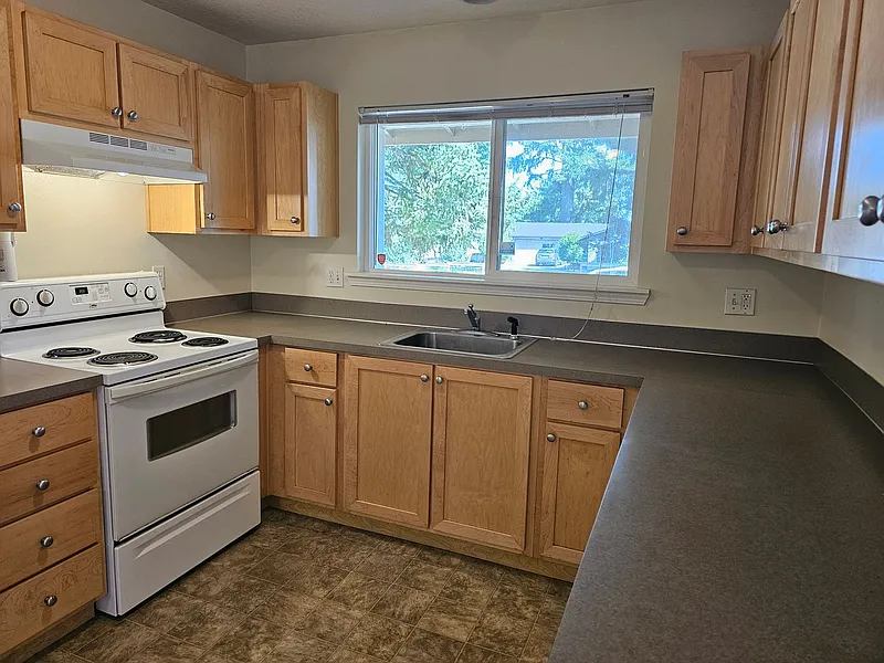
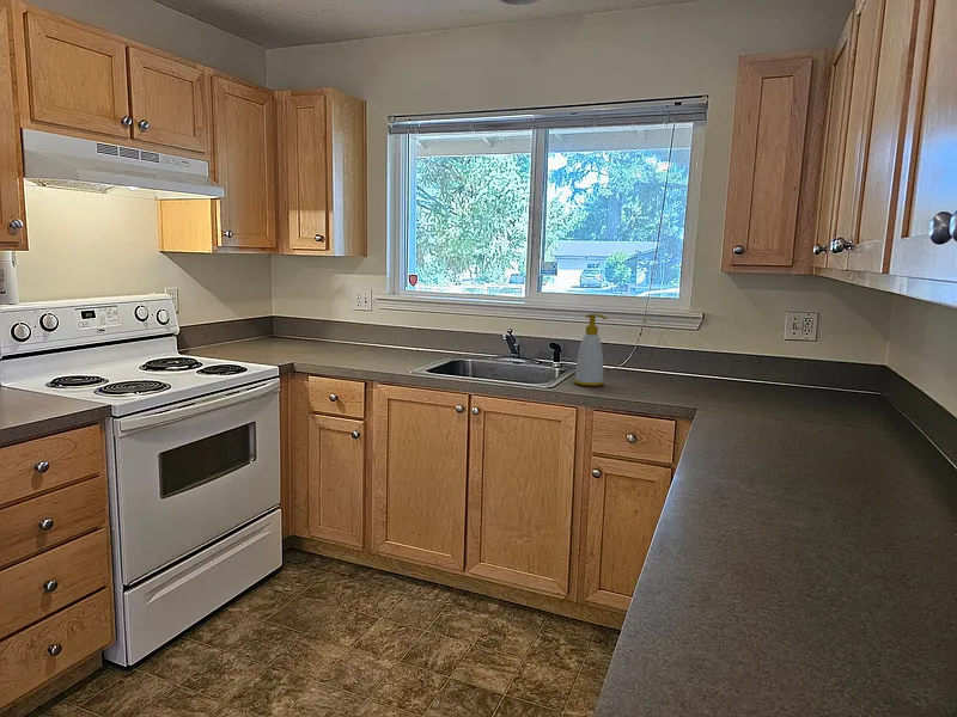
+ soap bottle [573,313,608,387]
